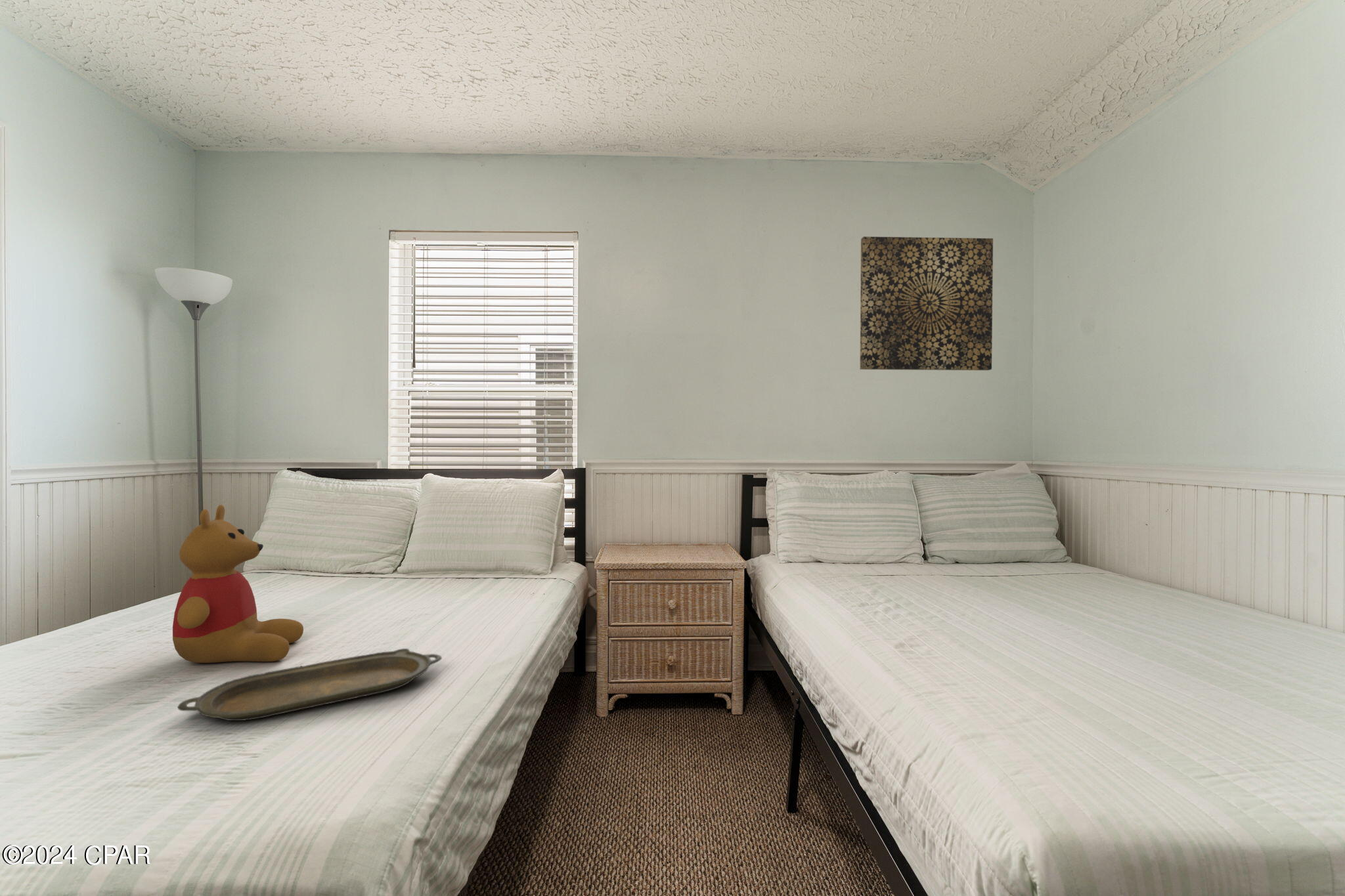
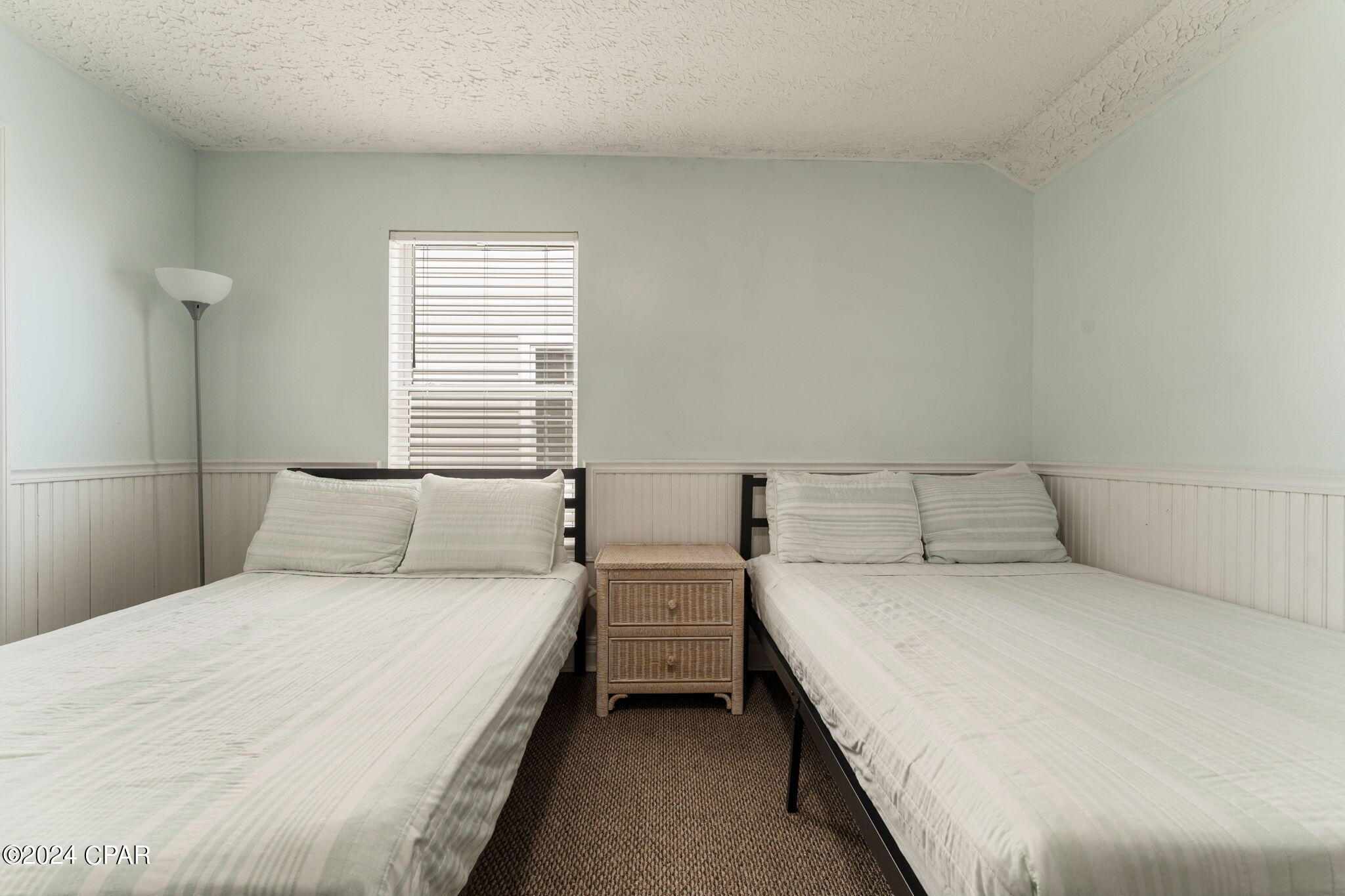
- teddy bear [172,504,304,664]
- serving tray [177,648,443,721]
- wall art [859,236,994,371]
